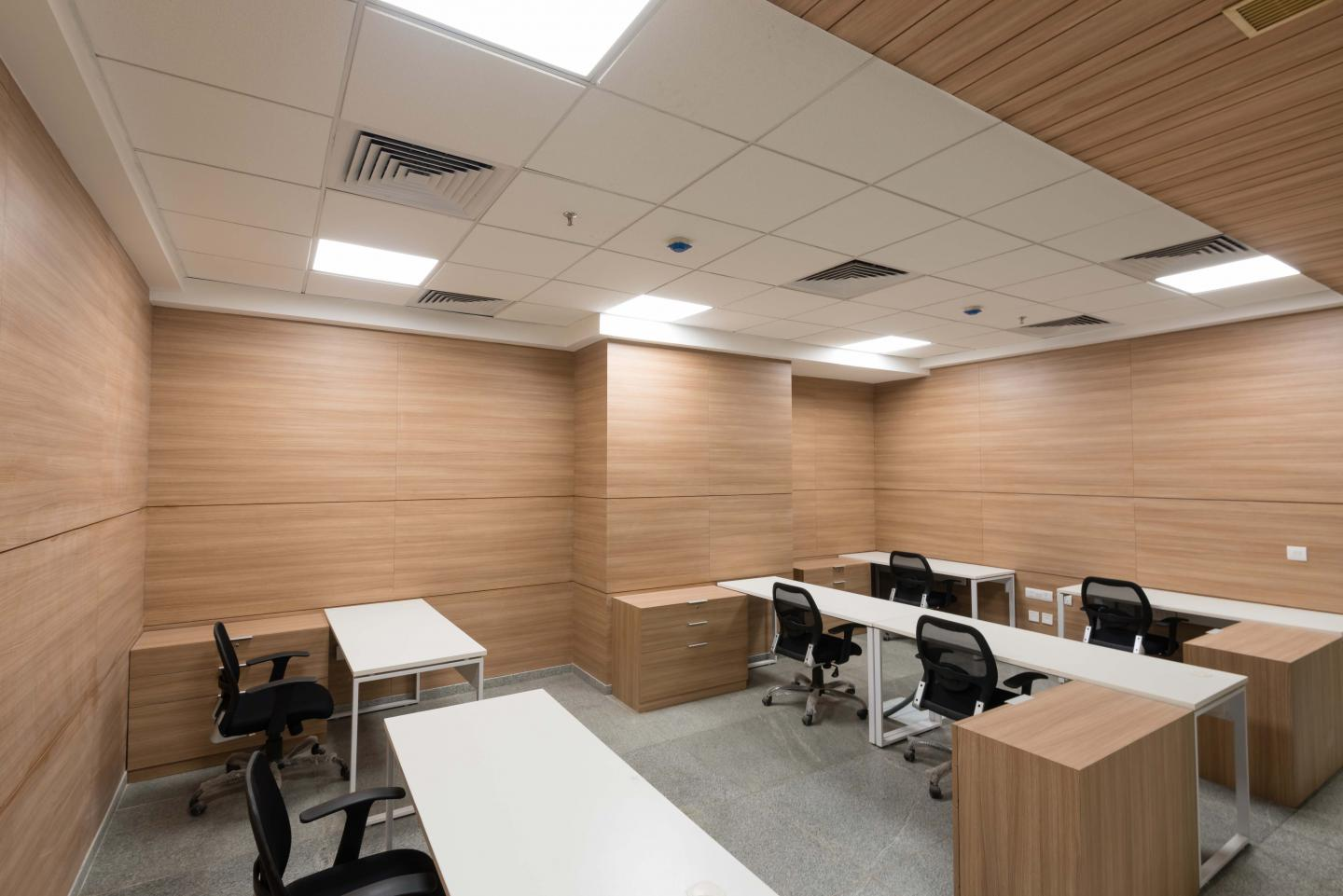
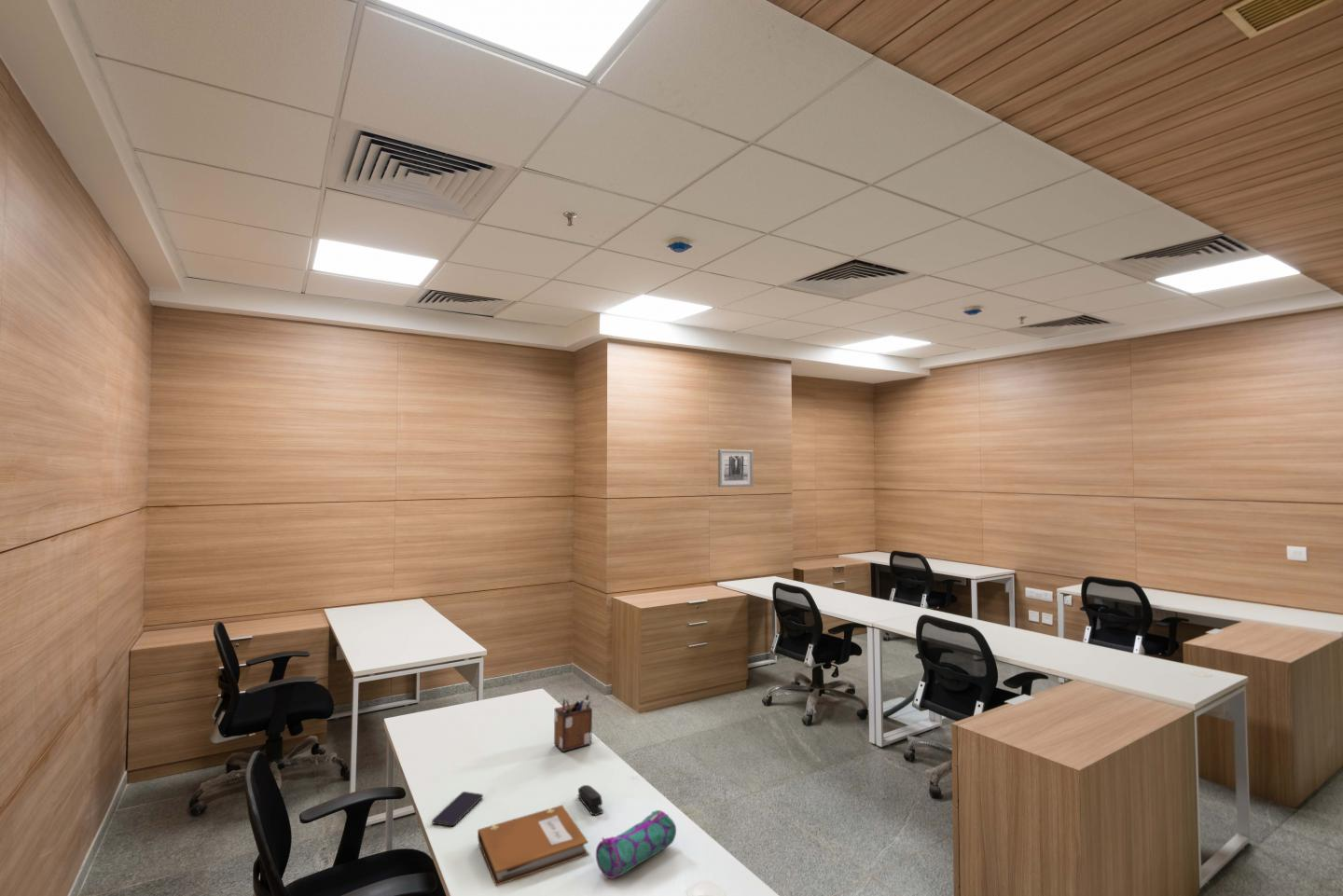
+ wall art [717,448,754,488]
+ desk organizer [553,694,593,752]
+ pencil case [595,809,677,879]
+ notebook [477,805,588,887]
+ stapler [577,784,603,816]
+ smartphone [431,791,484,827]
